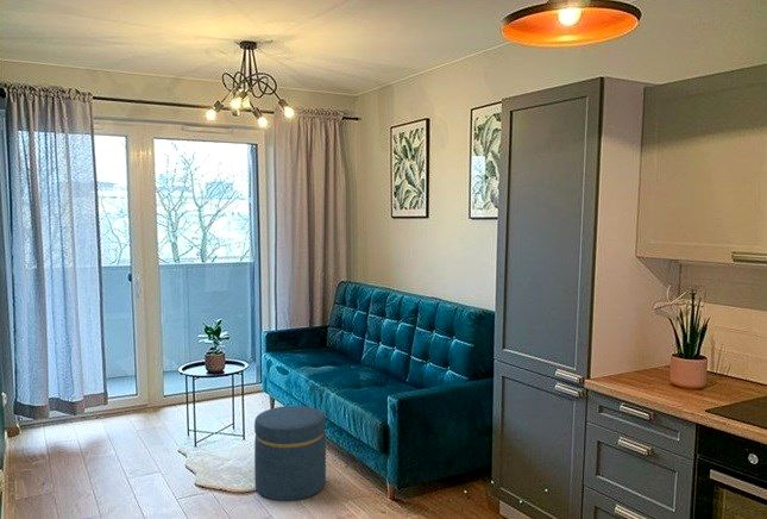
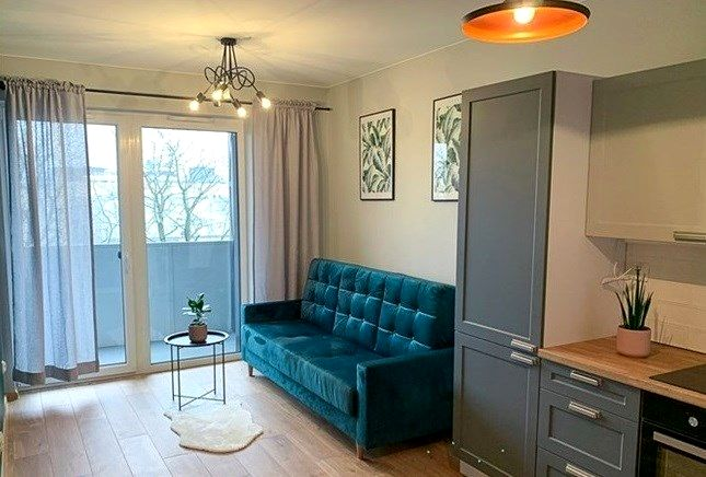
- ottoman [253,405,327,502]
